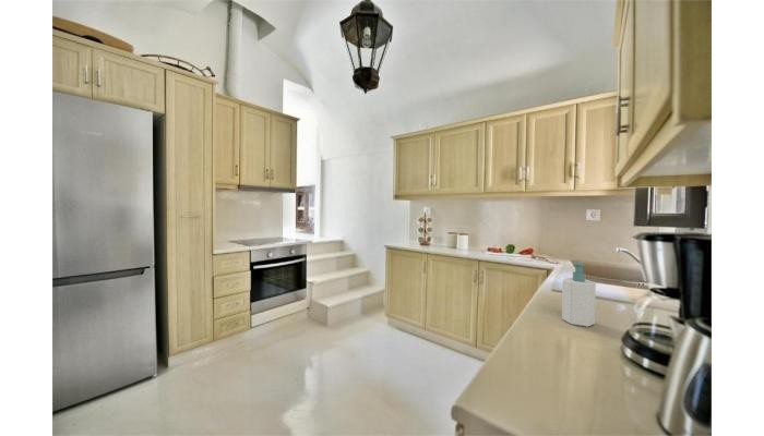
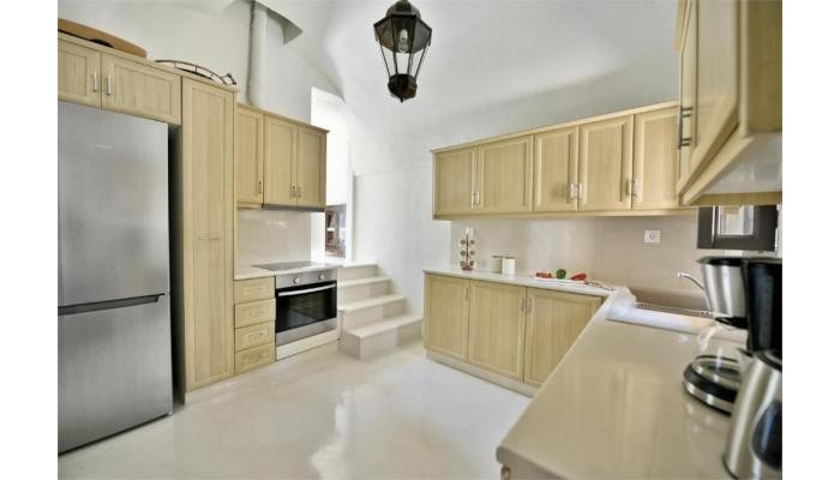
- soap bottle [561,262,597,328]
